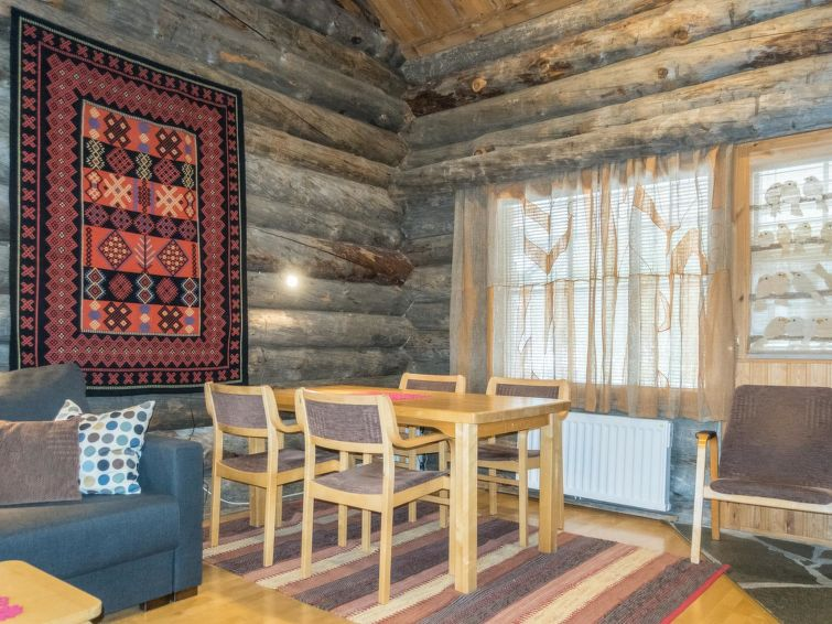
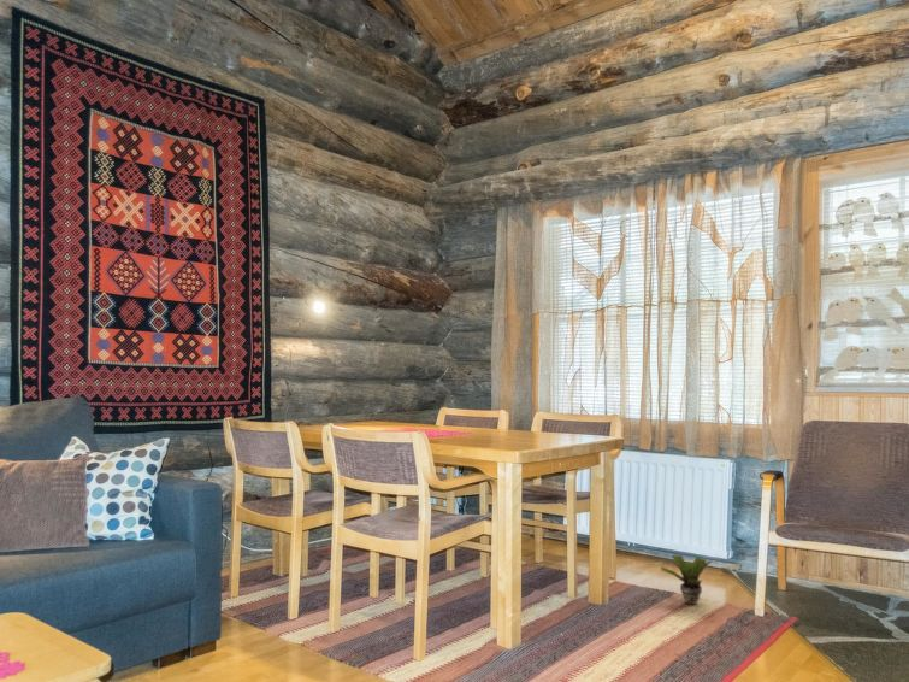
+ potted plant [660,554,714,606]
